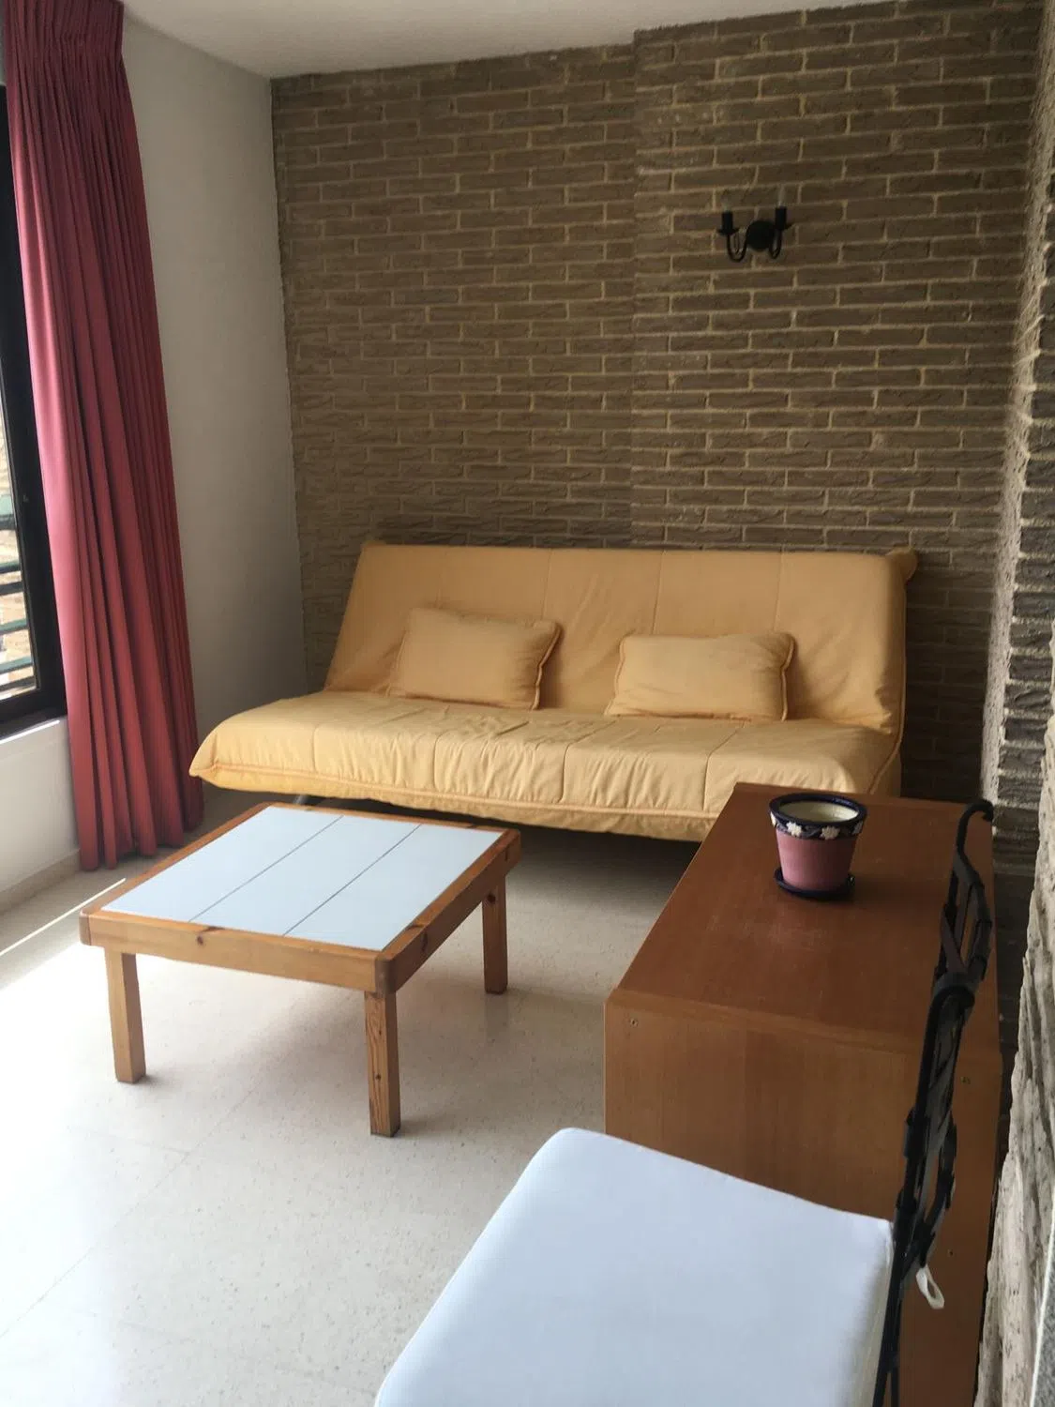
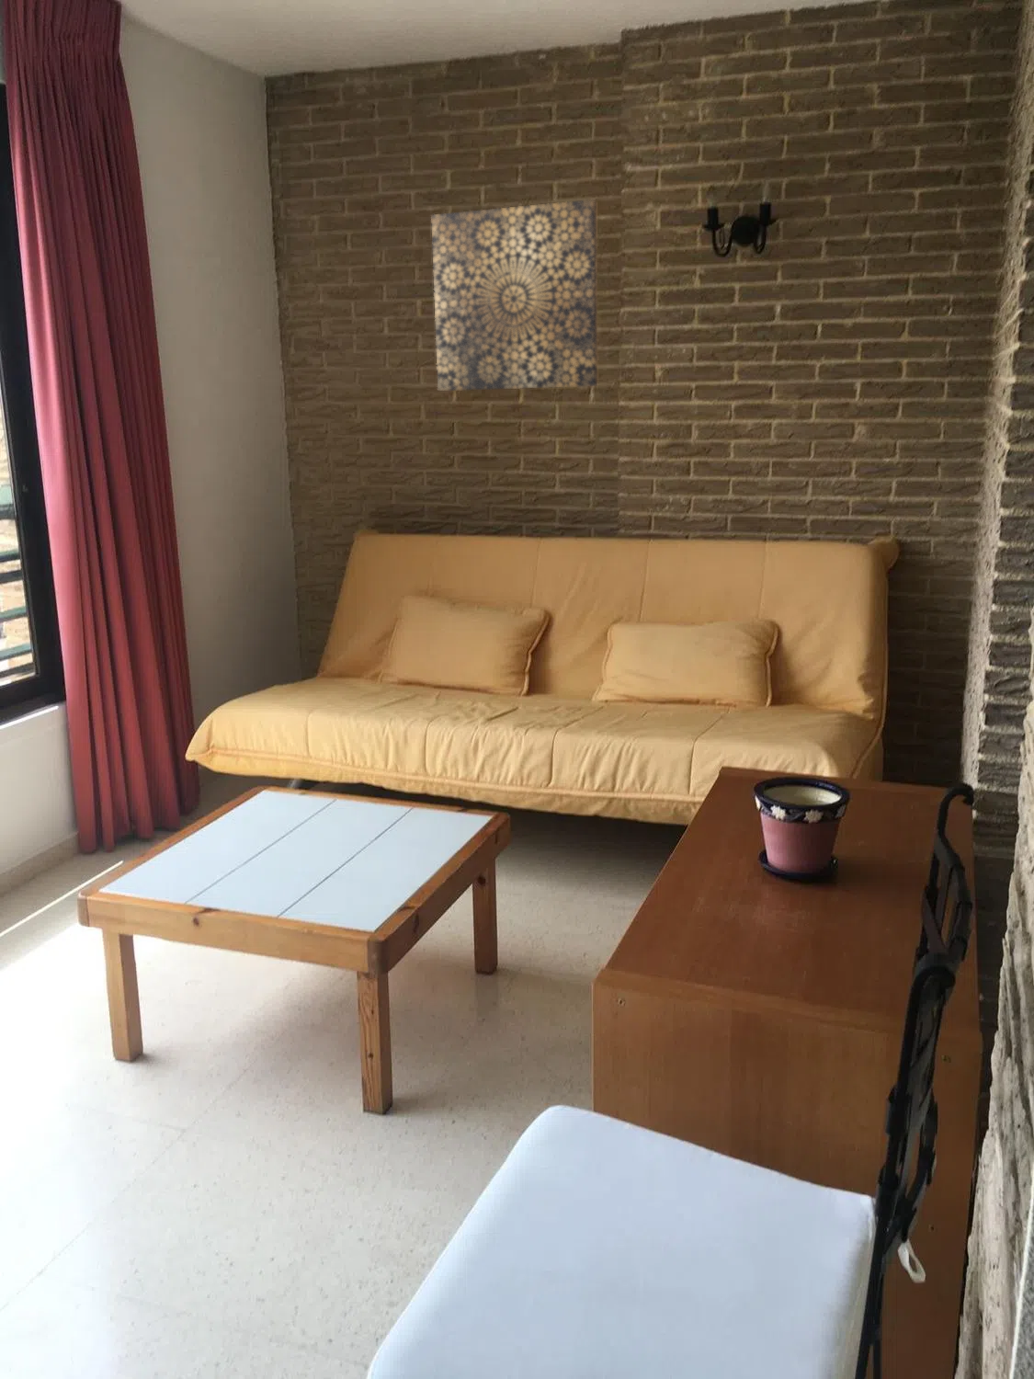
+ wall art [430,199,598,392]
